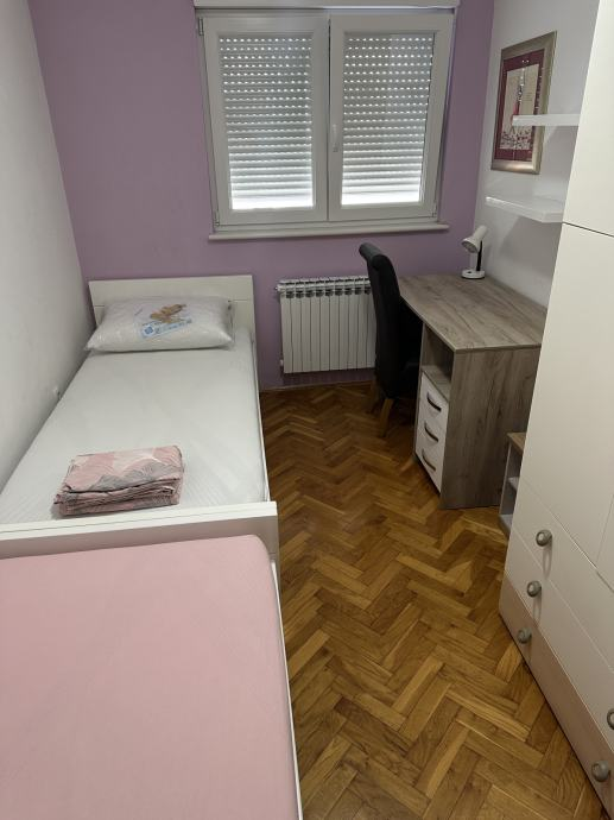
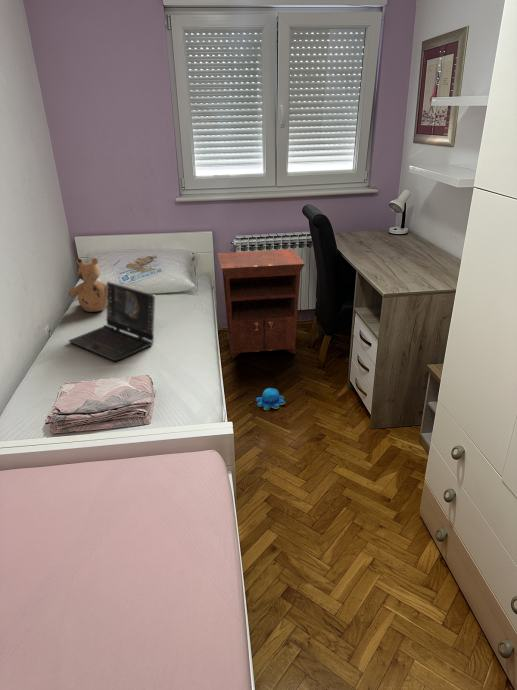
+ teddy bear [68,257,107,313]
+ plush toy [255,387,286,411]
+ laptop [68,281,156,362]
+ nightstand [217,249,306,360]
